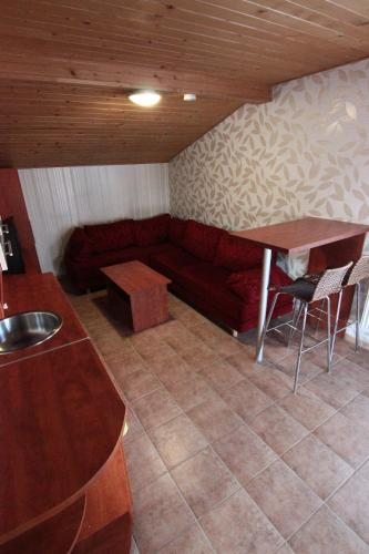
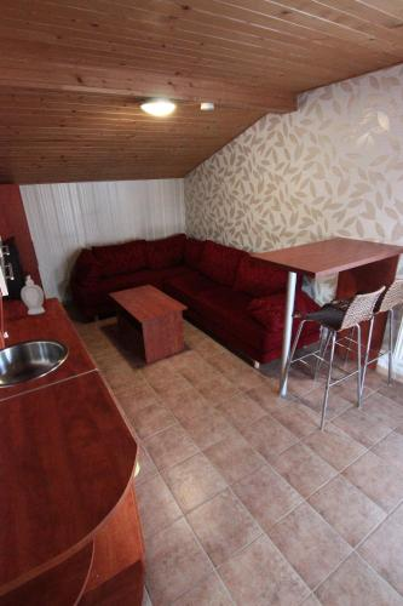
+ soap bottle [19,274,46,315]
